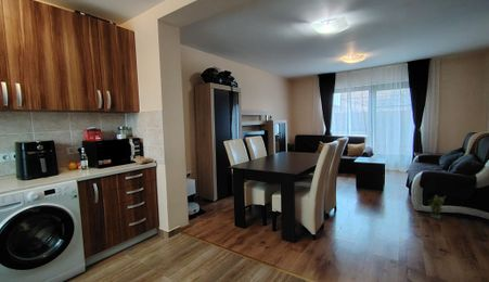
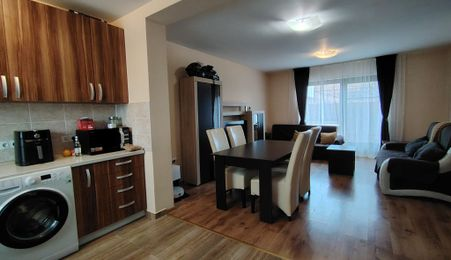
- potted plant [425,194,447,220]
